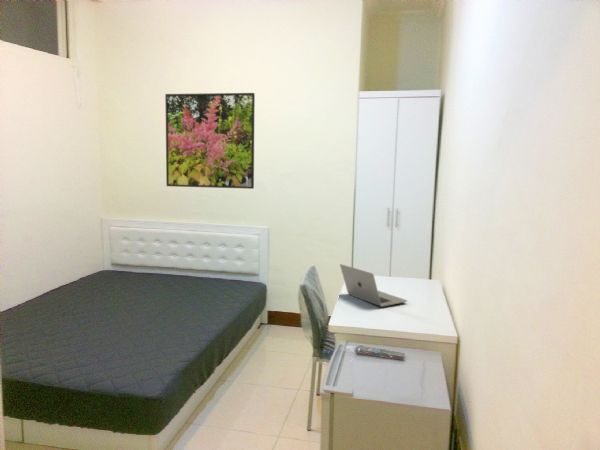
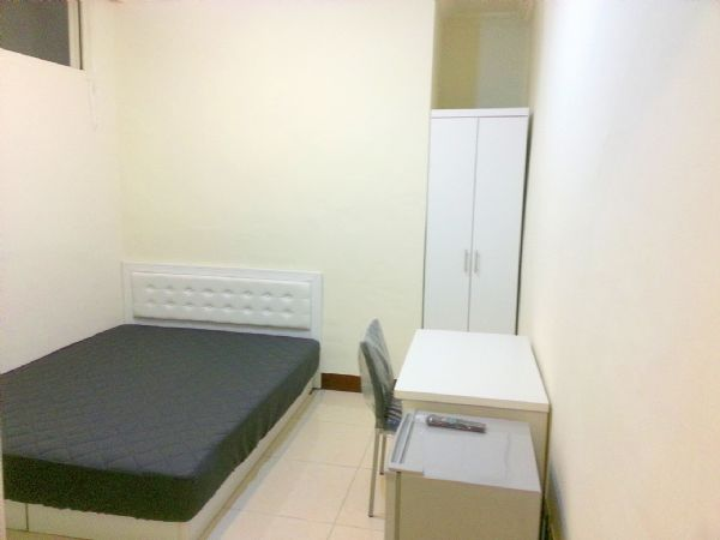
- laptop [339,263,408,308]
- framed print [164,92,256,190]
